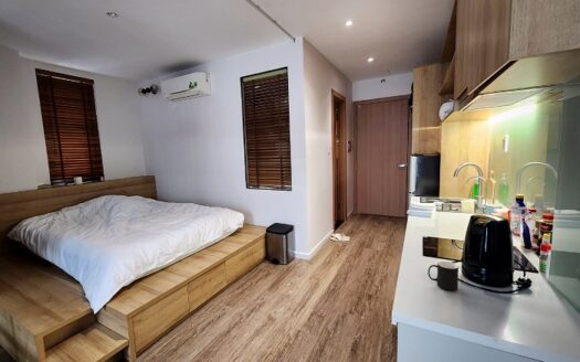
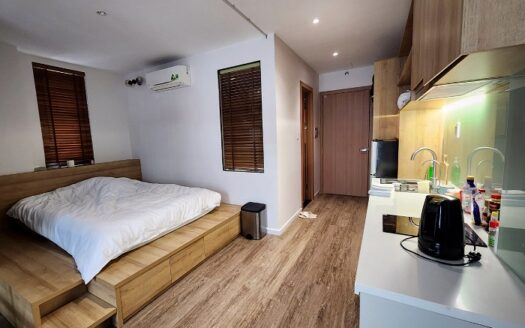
- cup [426,260,460,291]
